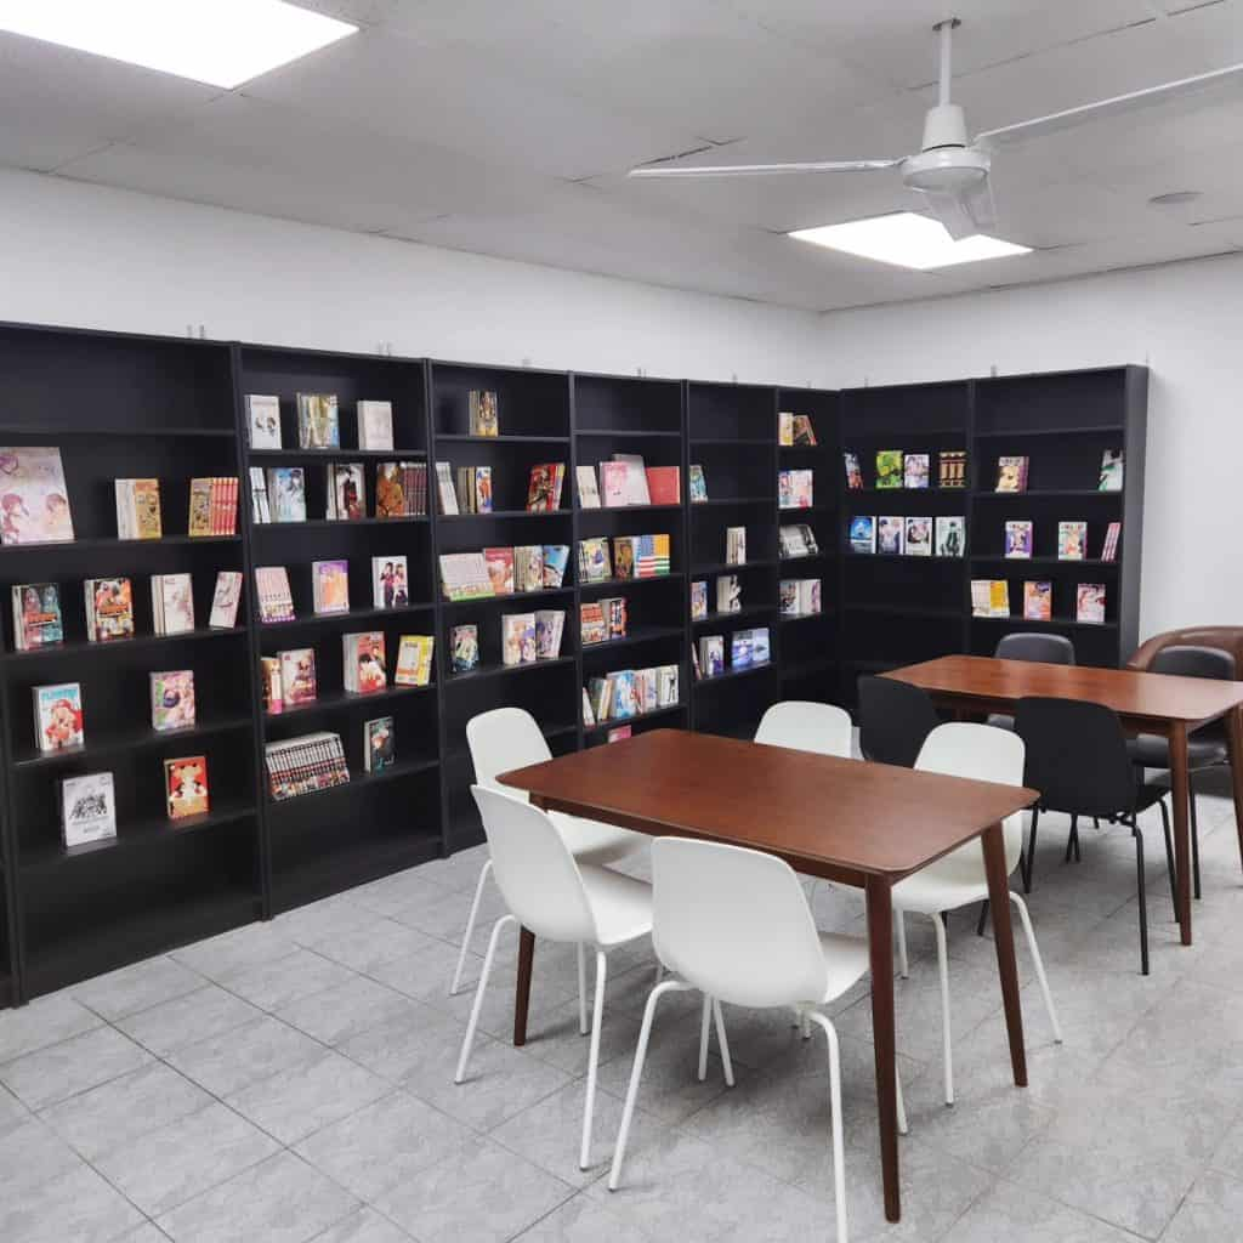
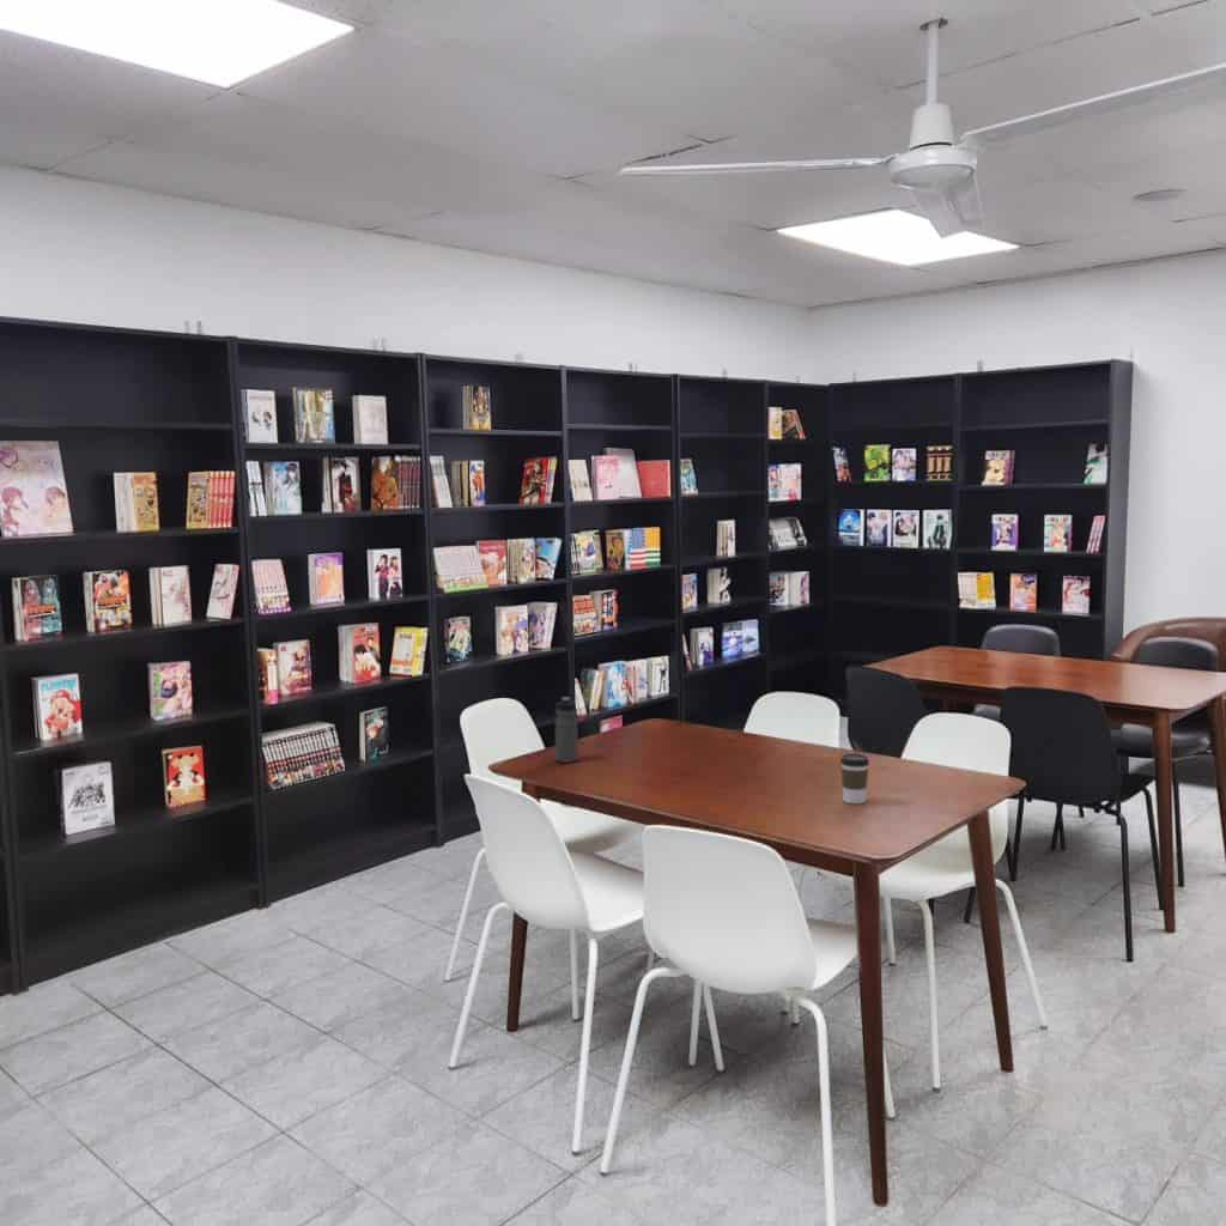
+ coffee cup [839,752,870,805]
+ water bottle [554,697,579,764]
